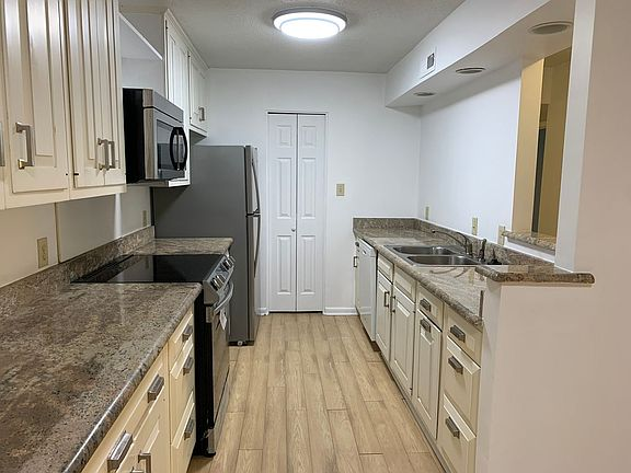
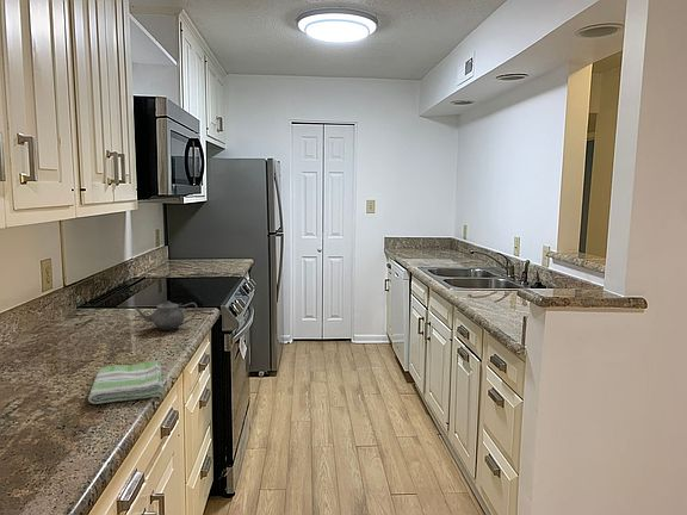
+ teapot [132,300,198,331]
+ dish towel [87,359,165,405]
